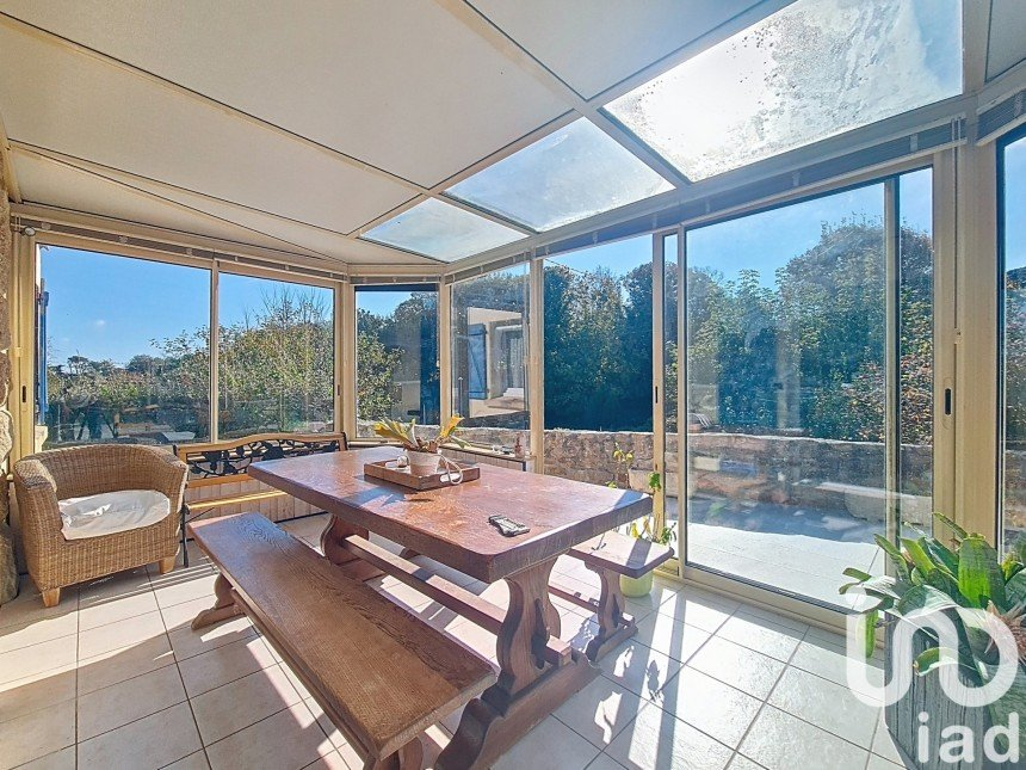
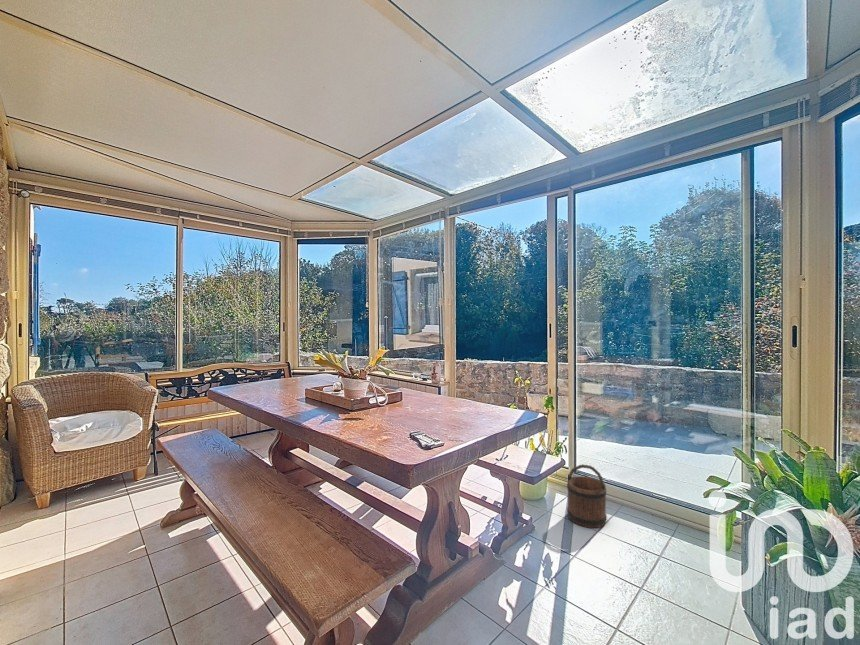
+ bucket [566,463,607,529]
